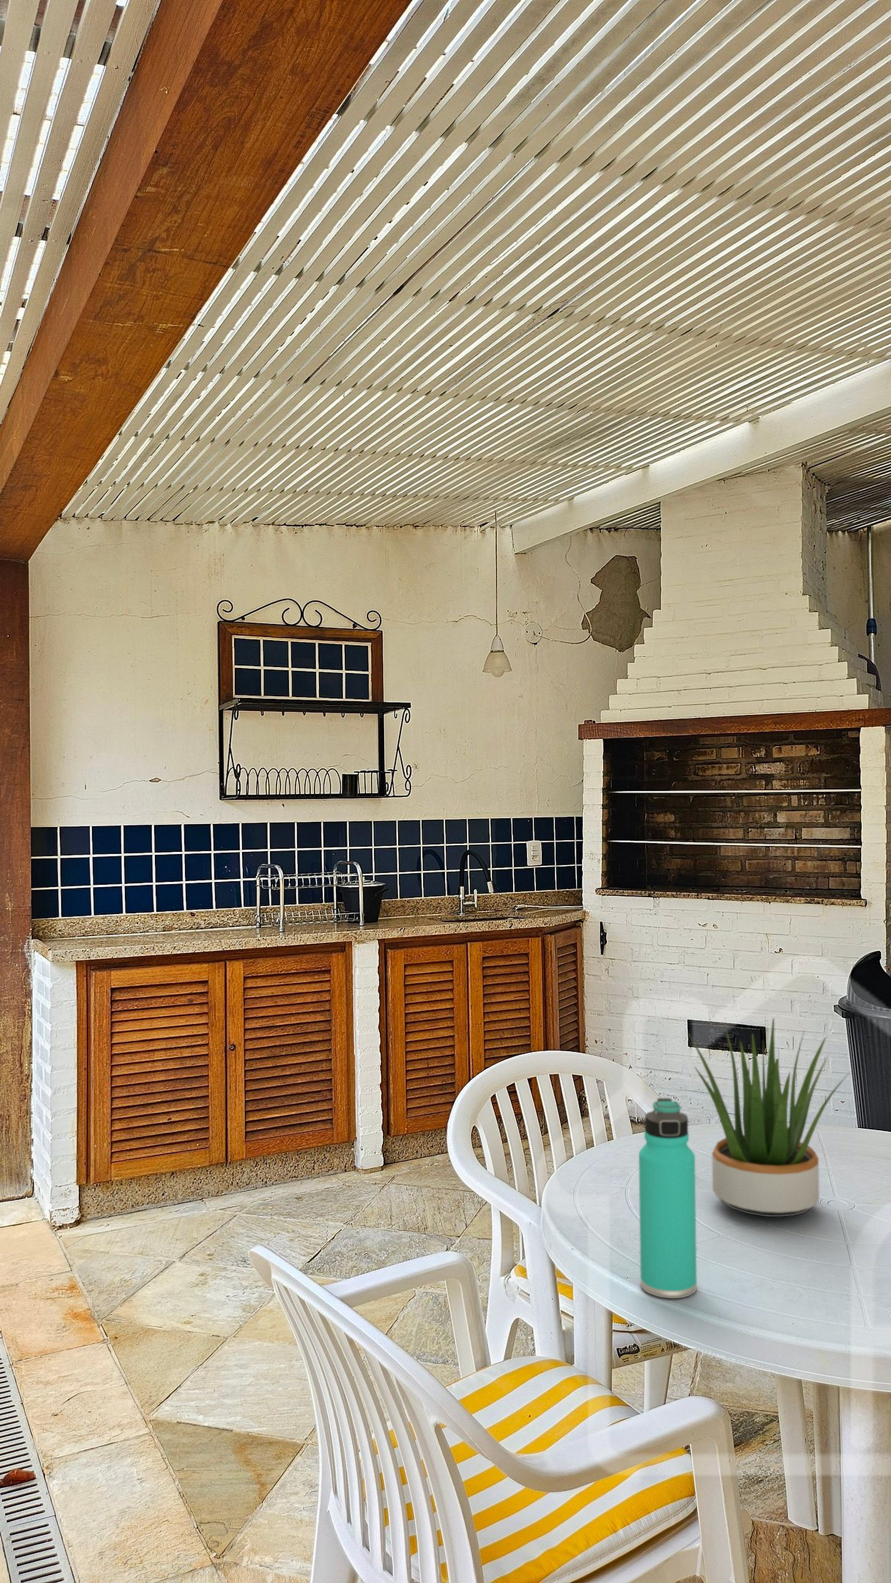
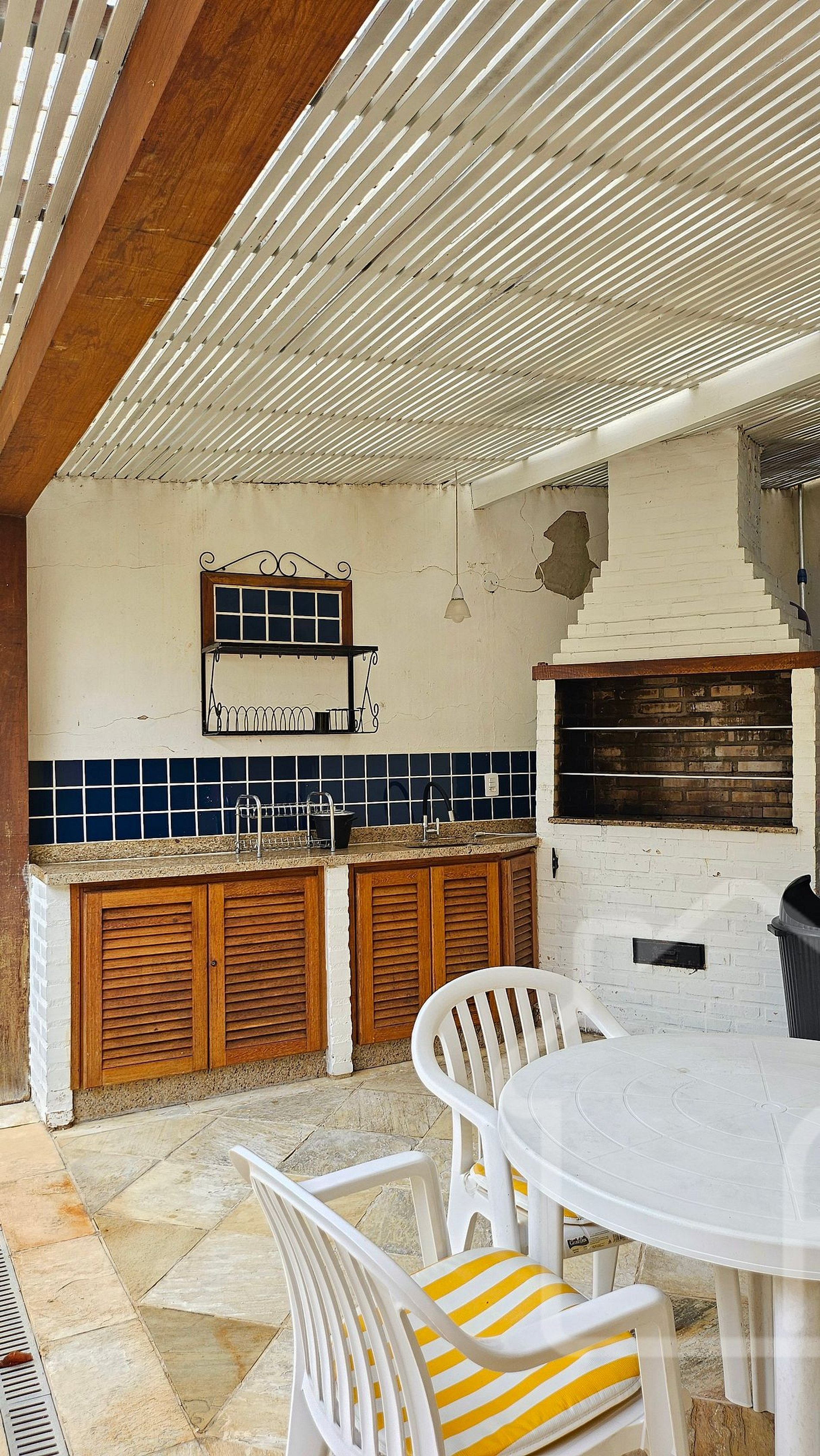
- potted plant [688,1018,851,1218]
- thermos bottle [638,1097,698,1299]
